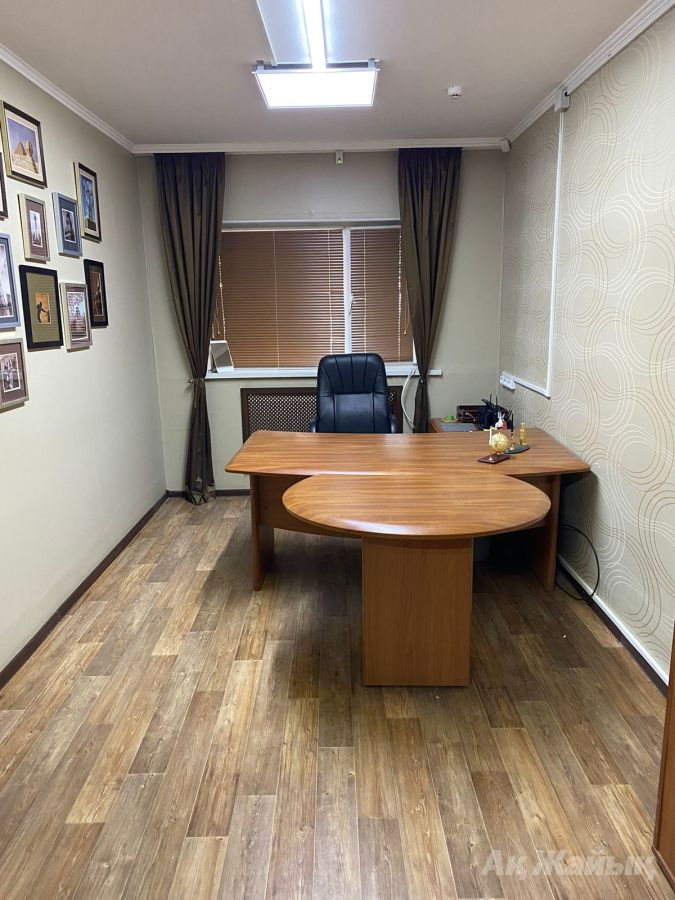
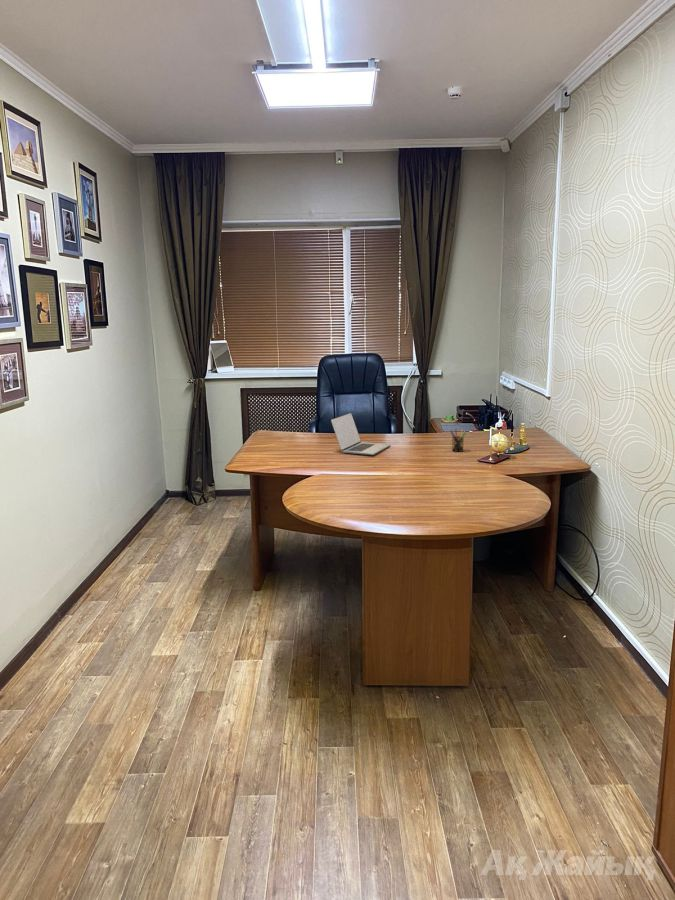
+ laptop [330,412,392,456]
+ pen holder [449,427,467,453]
